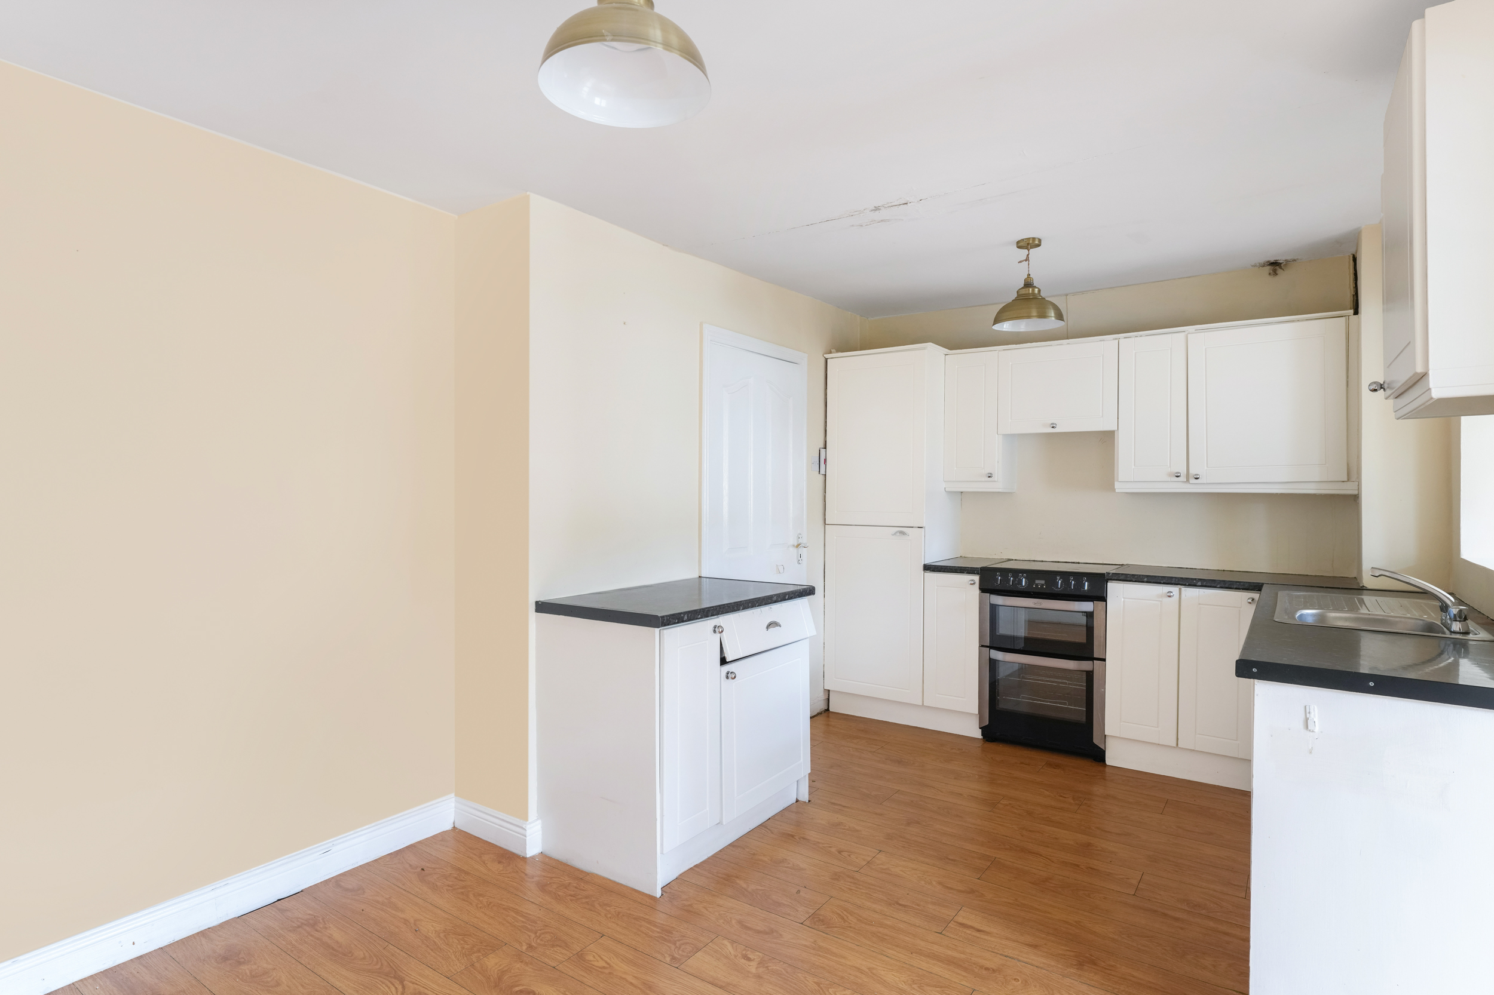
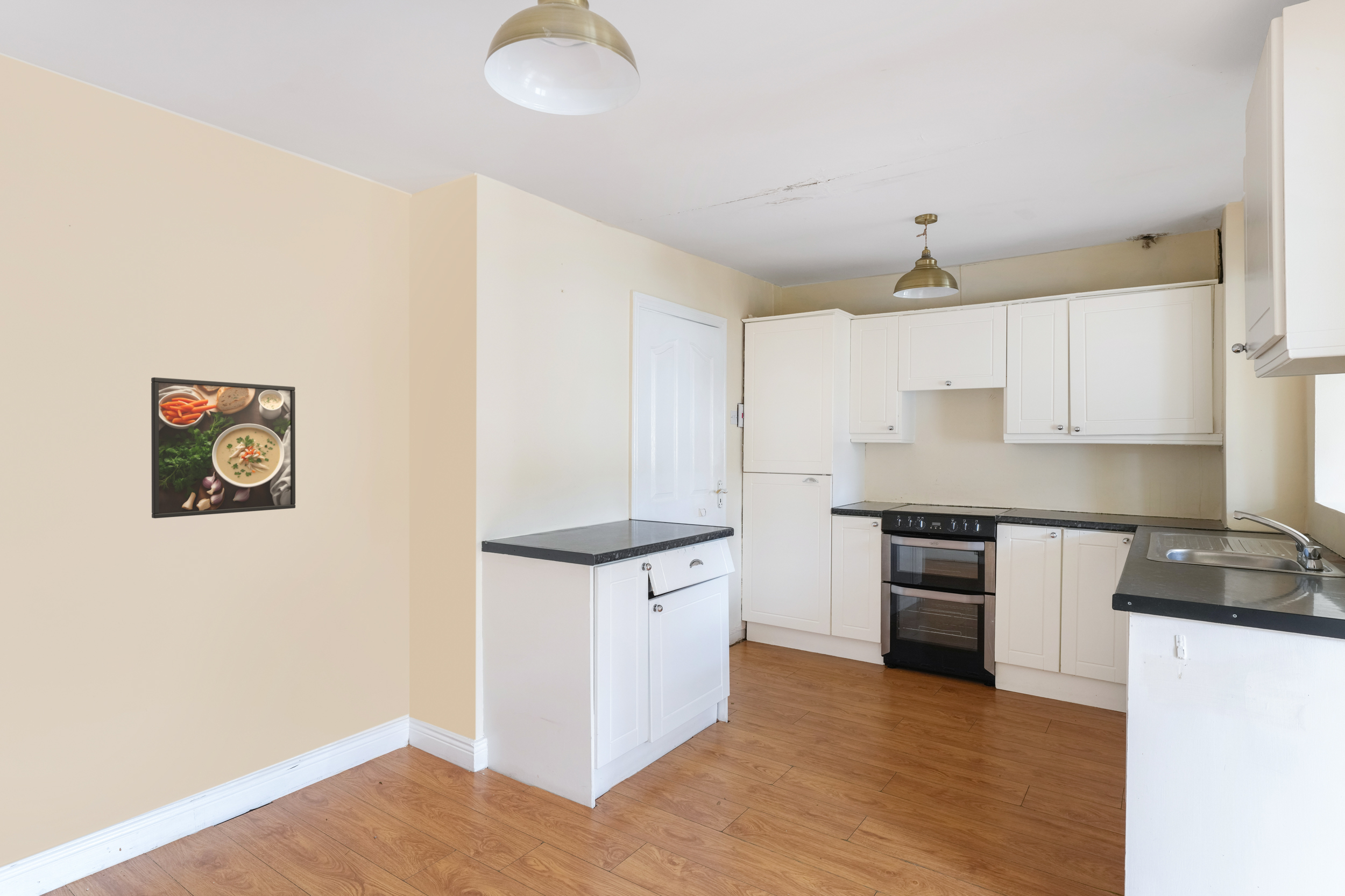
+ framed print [151,377,296,519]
